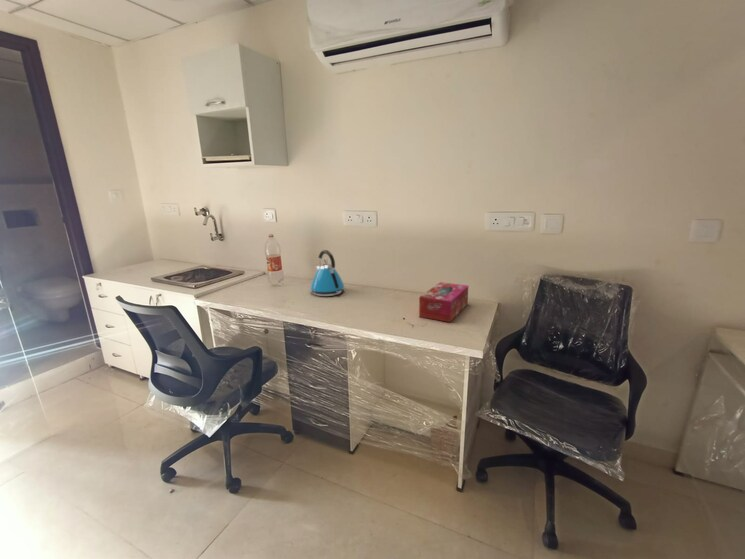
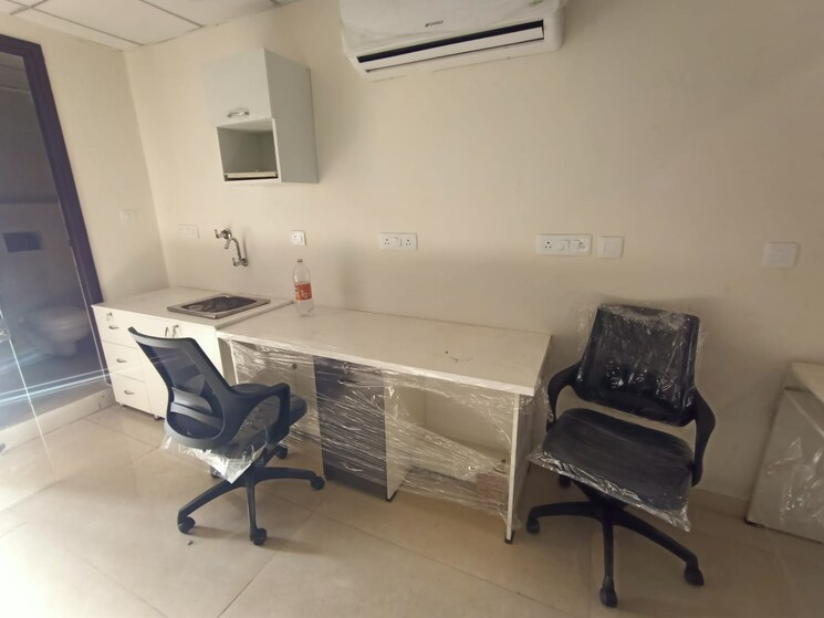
- tissue box [418,281,469,323]
- kettle [309,249,345,297]
